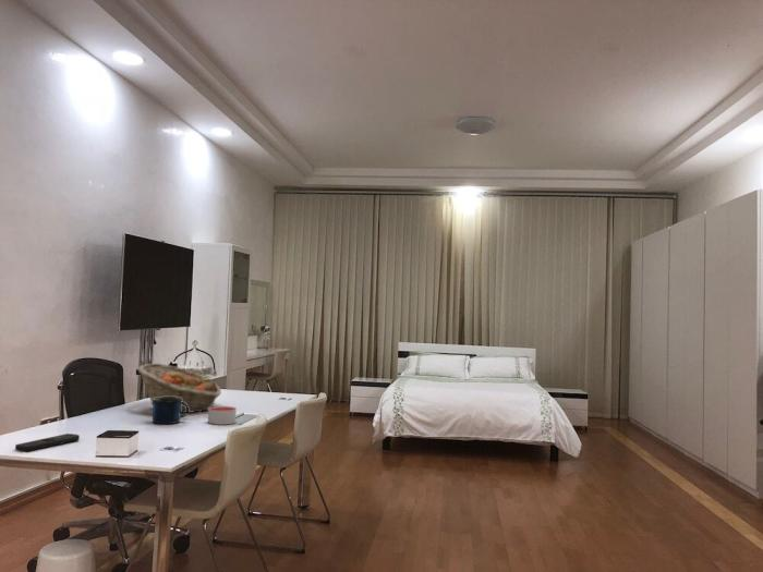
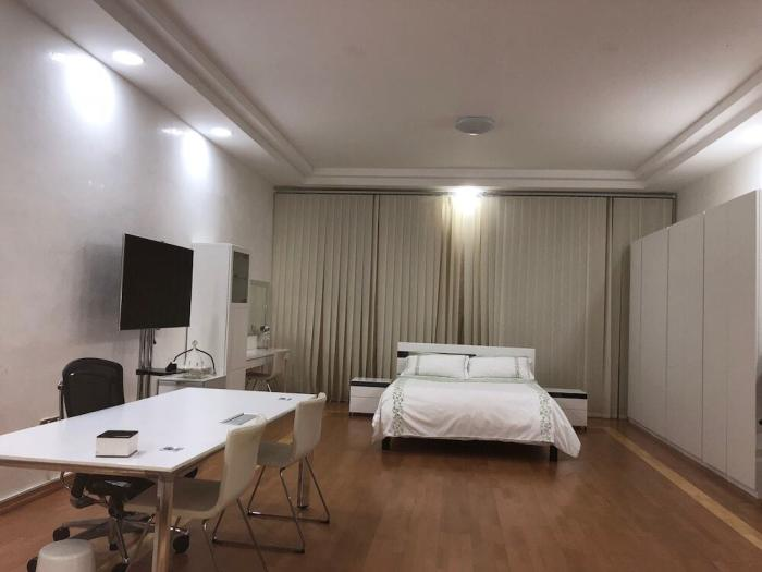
- mug [152,397,189,425]
- fruit basket [137,363,222,414]
- remote control [14,433,81,452]
- candle [207,405,238,426]
